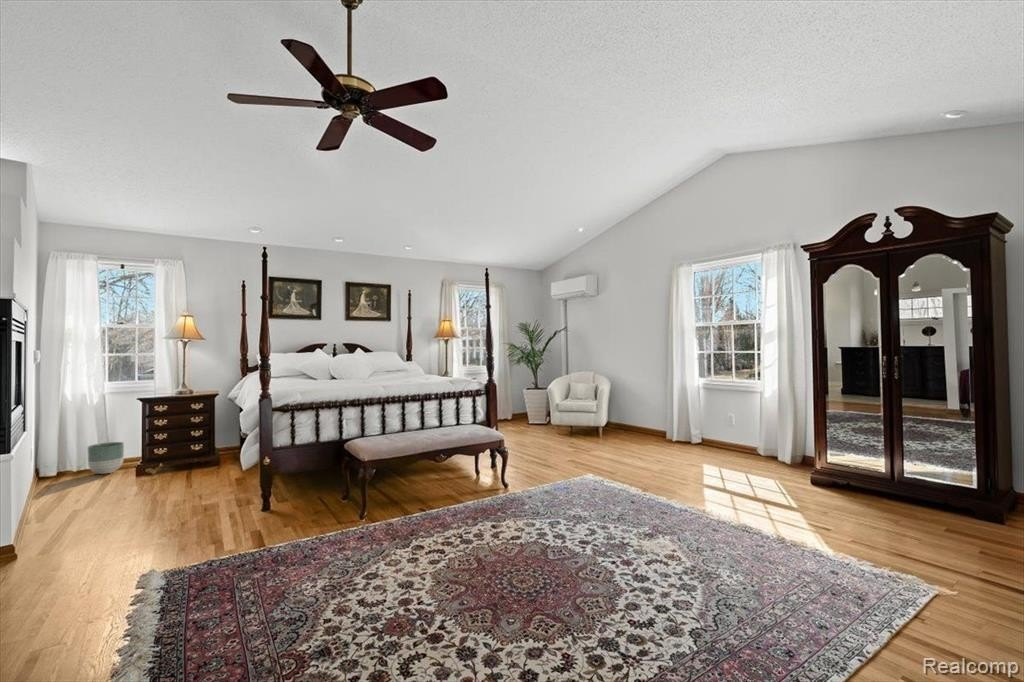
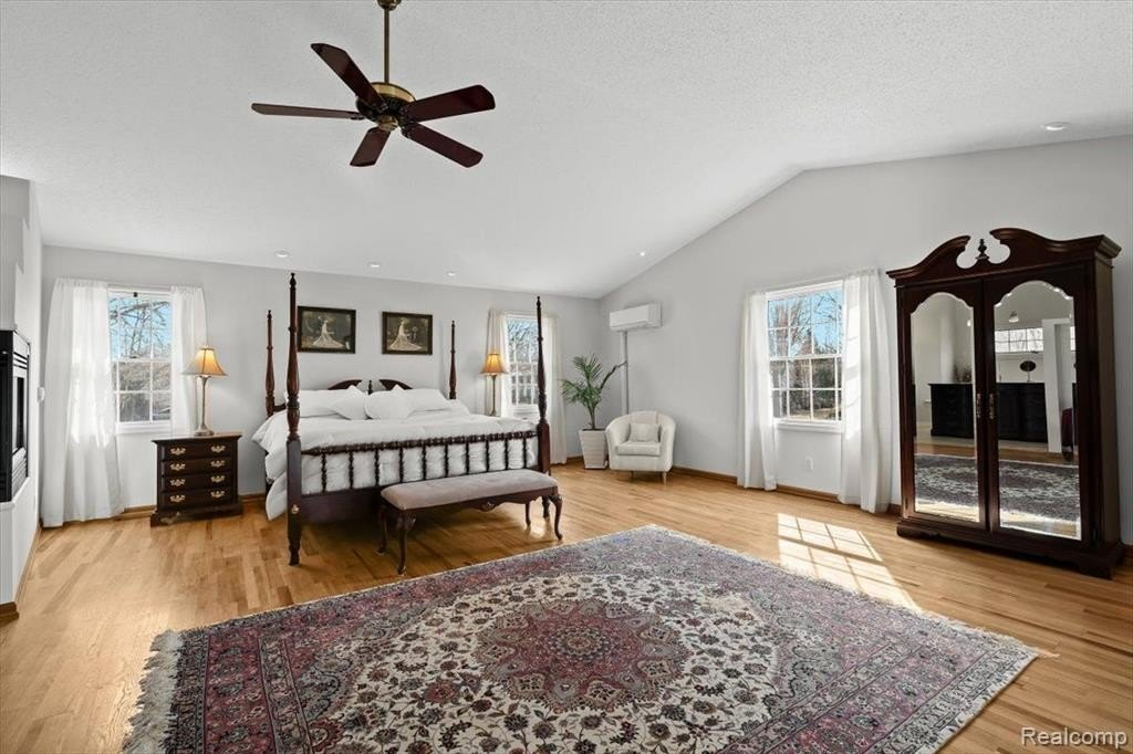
- planter [87,441,125,475]
